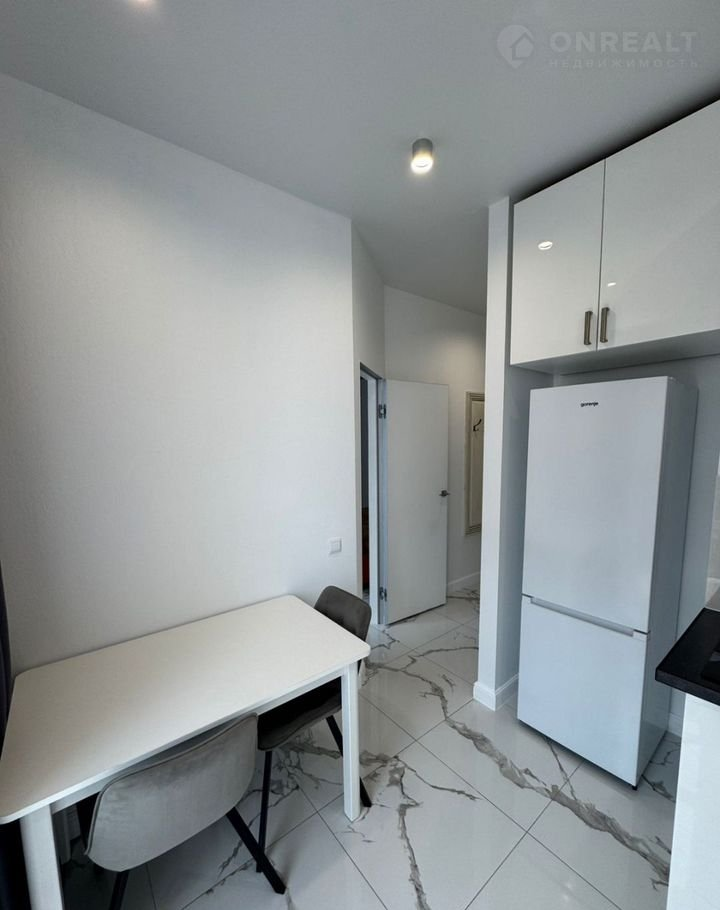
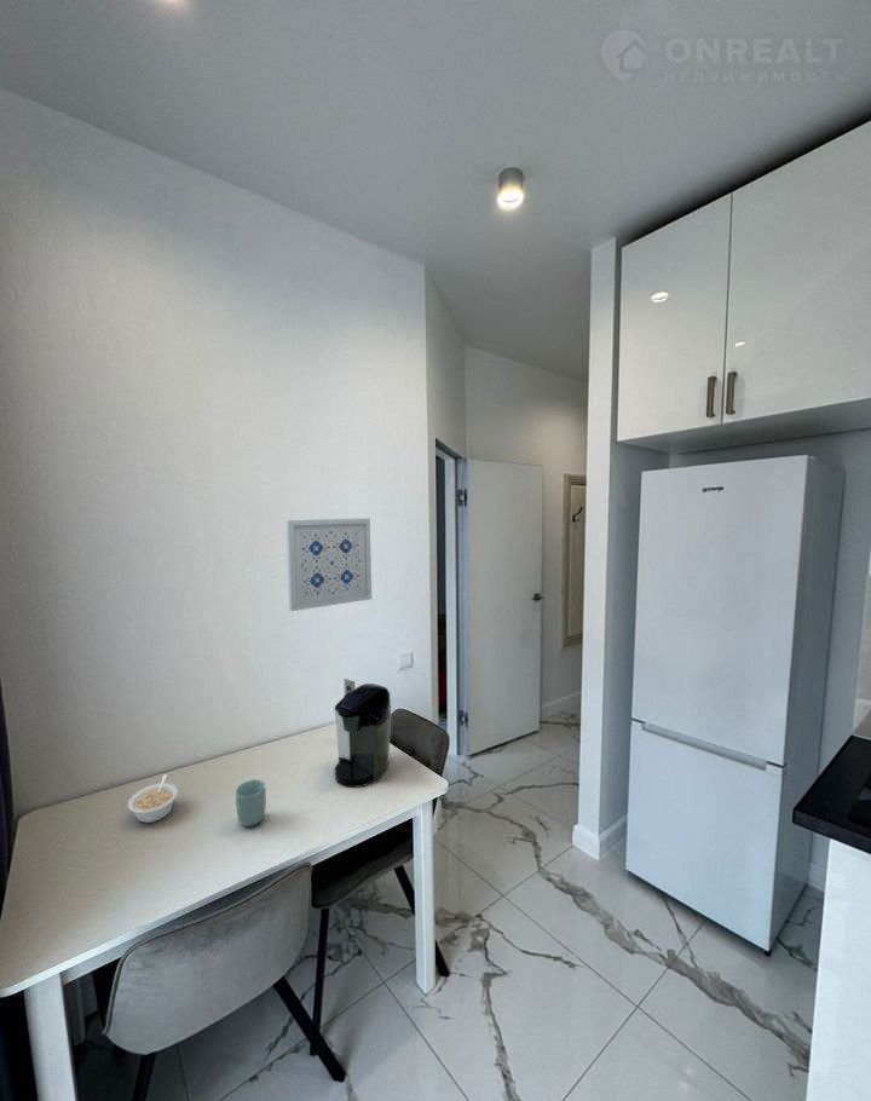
+ cup [235,778,267,828]
+ coffee maker [334,678,392,789]
+ wall art [284,517,373,612]
+ legume [127,773,179,824]
